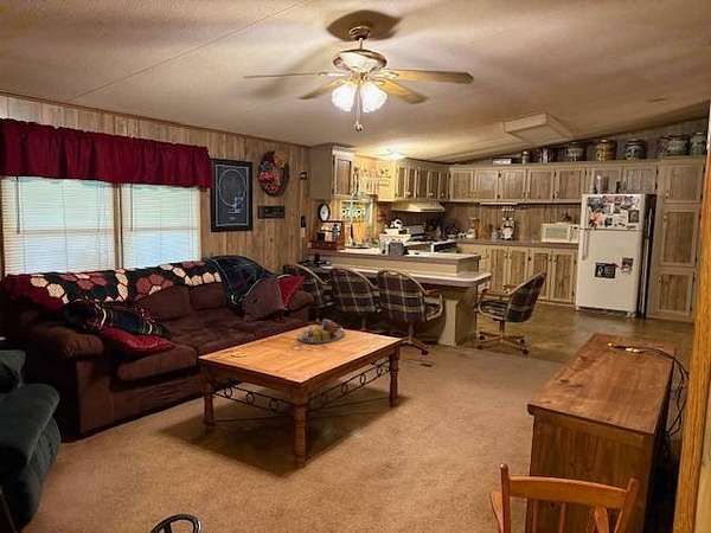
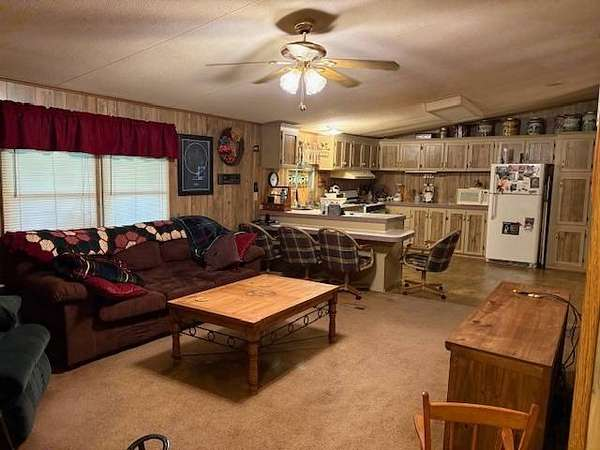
- serving tray [296,317,346,345]
